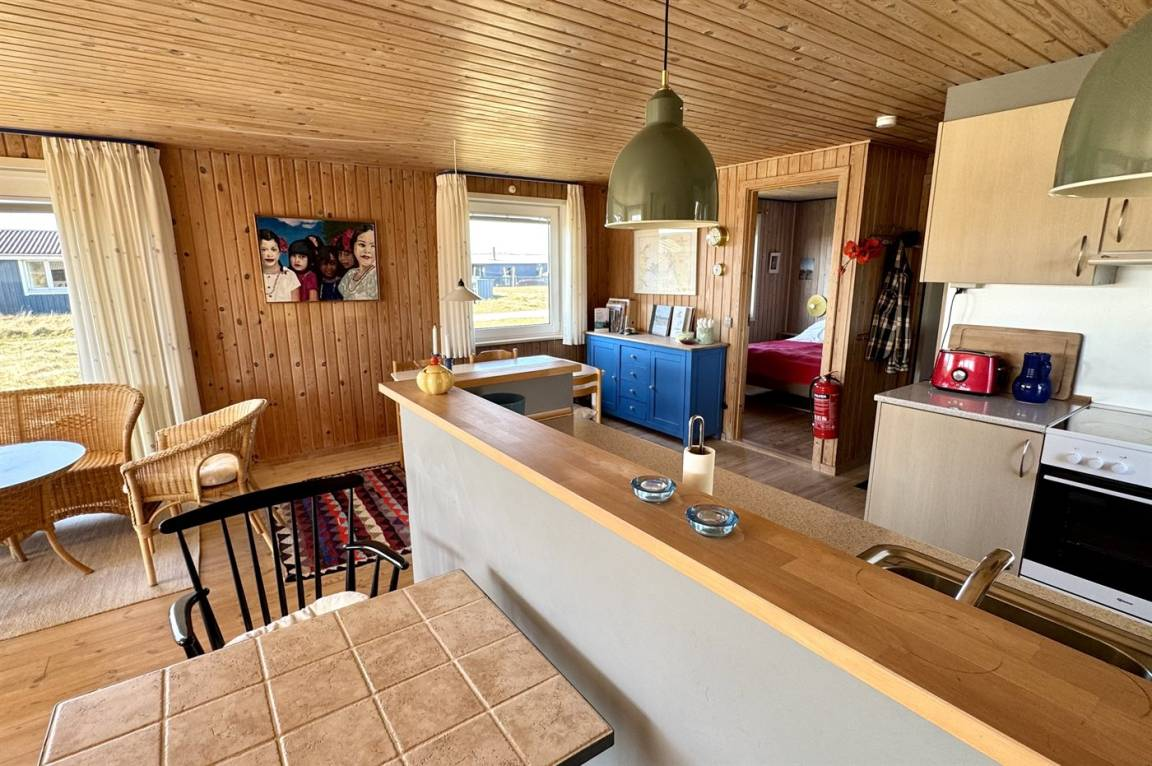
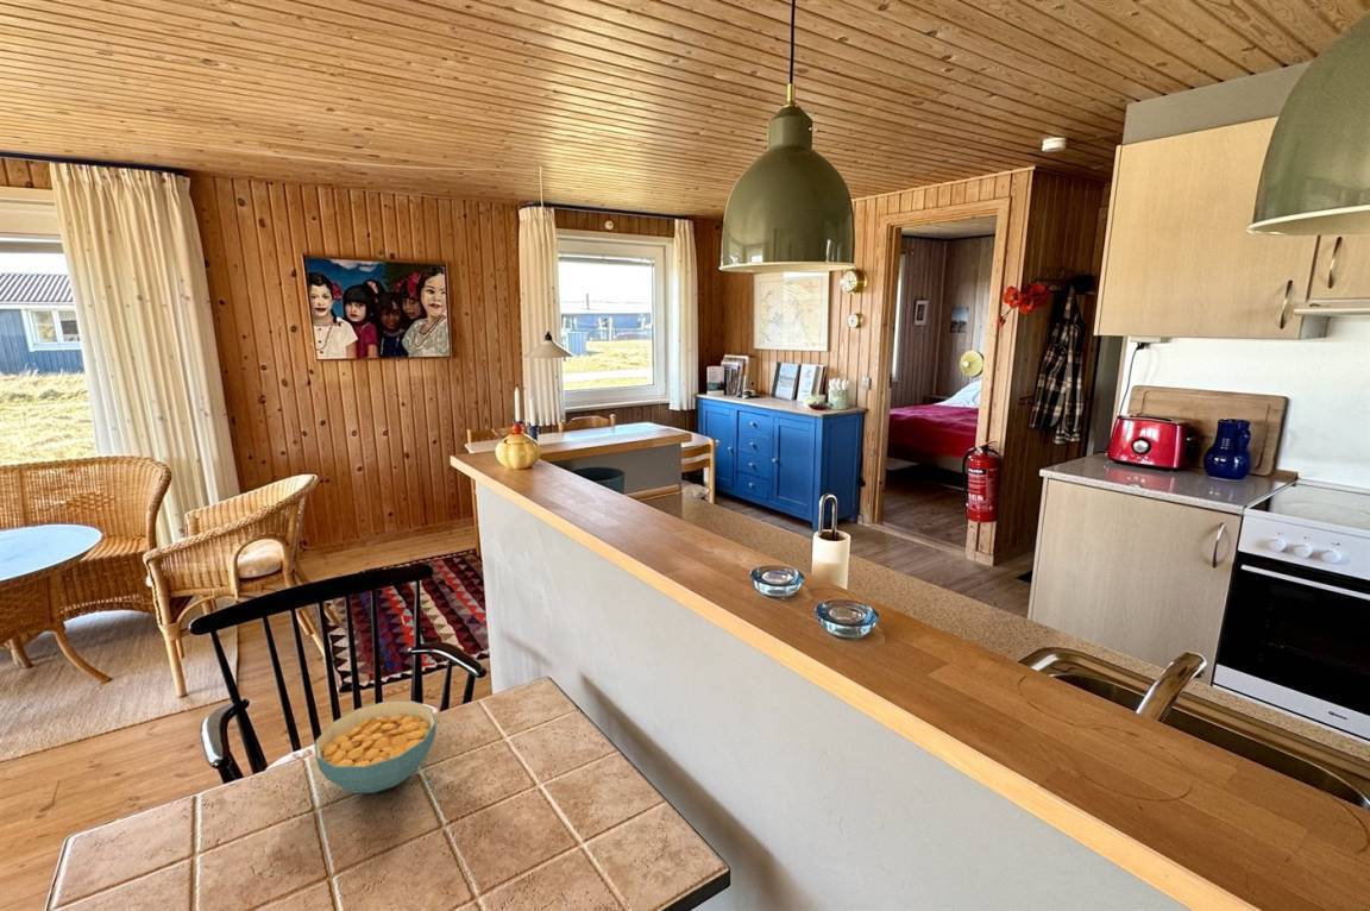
+ cereal bowl [314,699,438,794]
